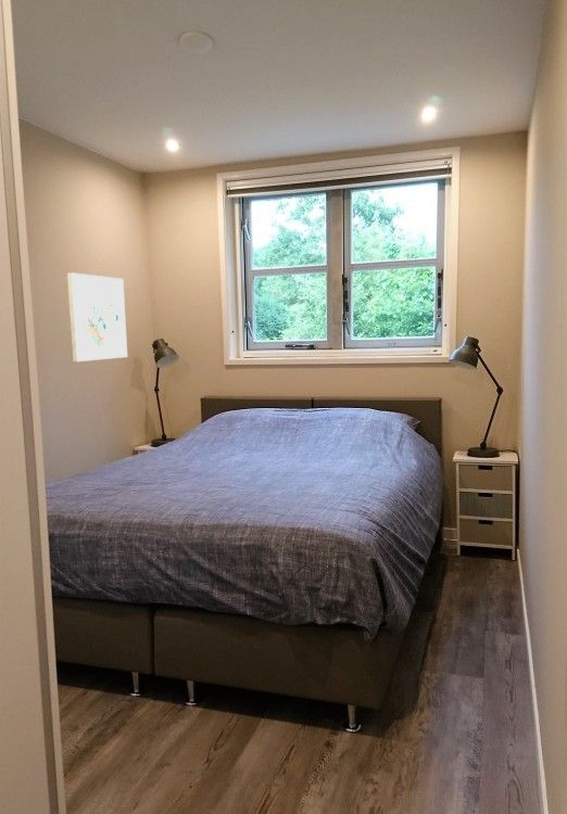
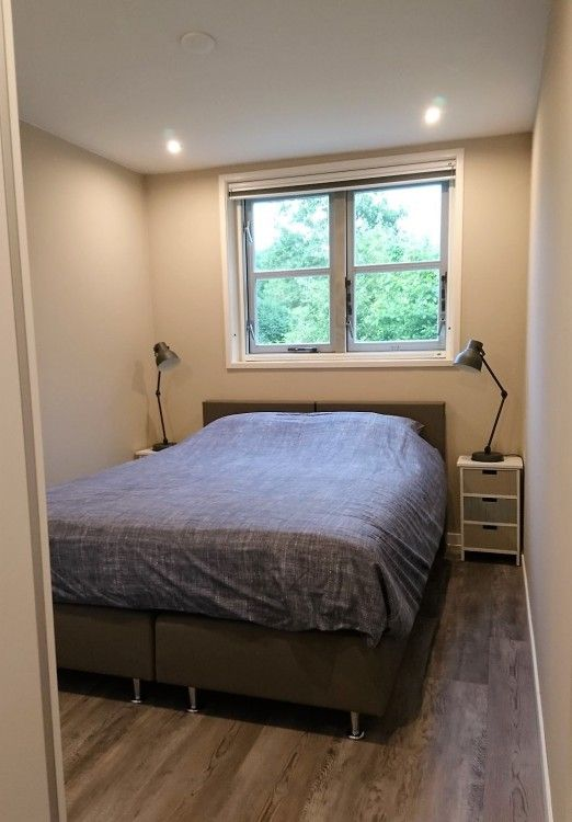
- wall art [66,271,128,363]
